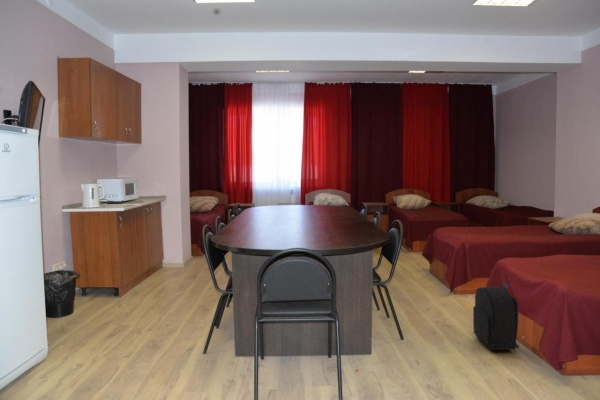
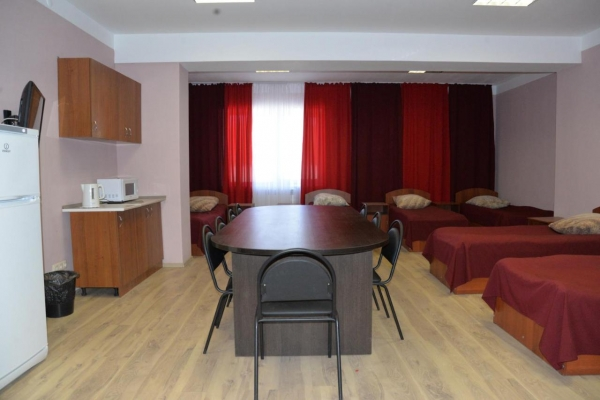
- backpack [472,281,520,351]
